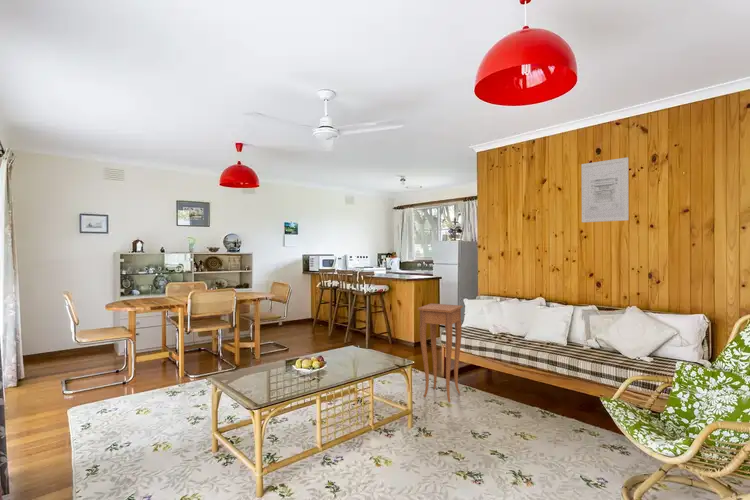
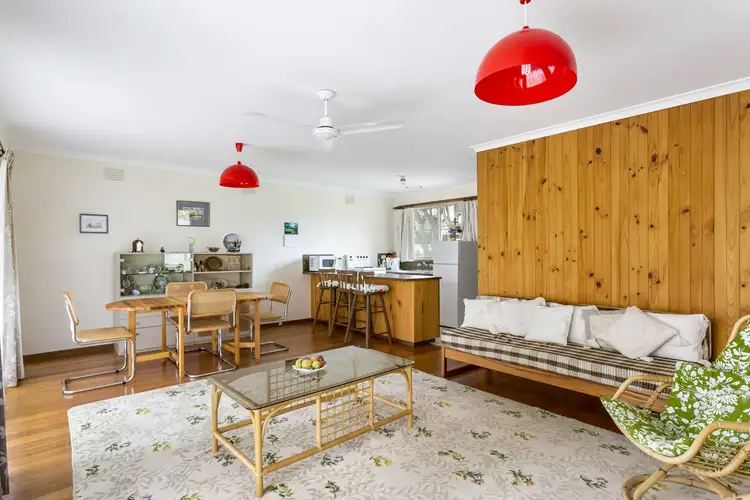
- wall art [581,156,630,223]
- side table [417,302,464,403]
